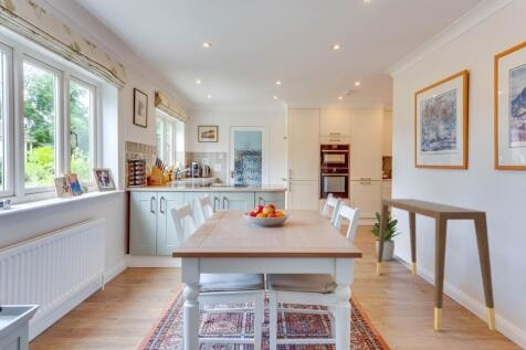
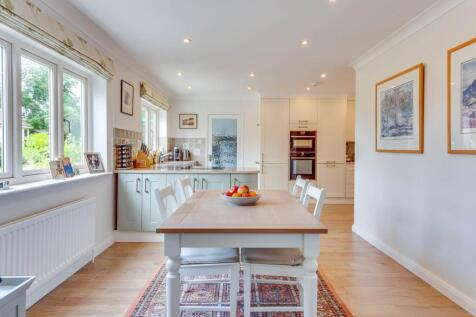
- console table [376,198,497,331]
- potted plant [369,210,401,262]
